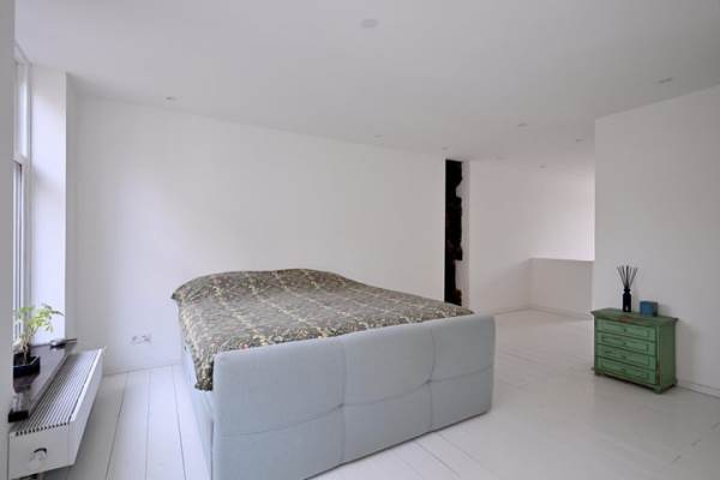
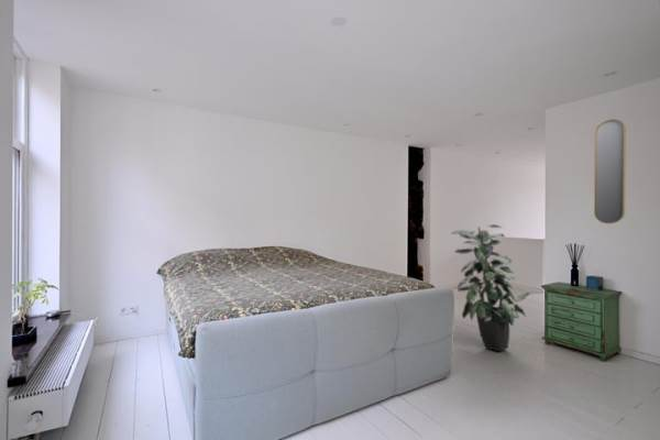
+ indoor plant [450,223,531,352]
+ home mirror [593,118,627,224]
